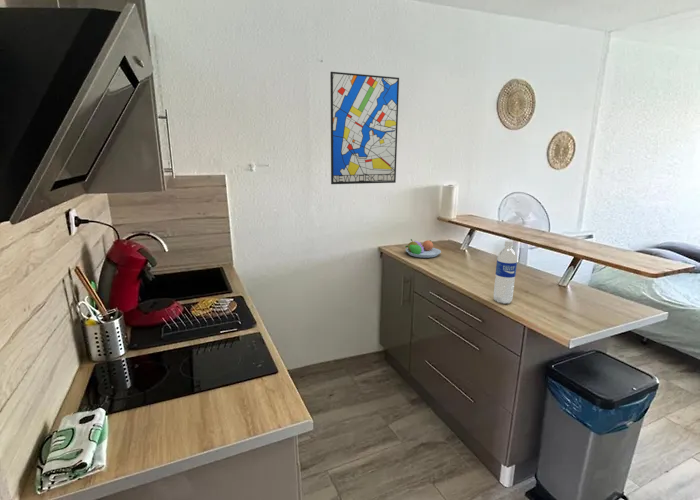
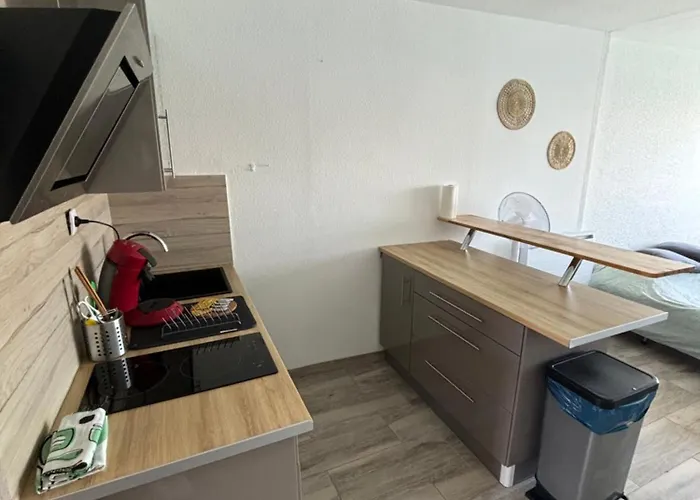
- water bottle [493,239,518,305]
- fruit bowl [404,238,442,259]
- wall art [329,71,400,185]
